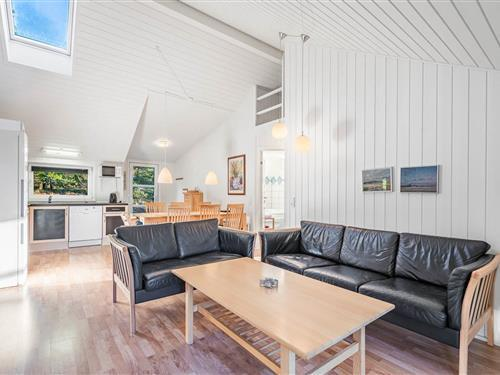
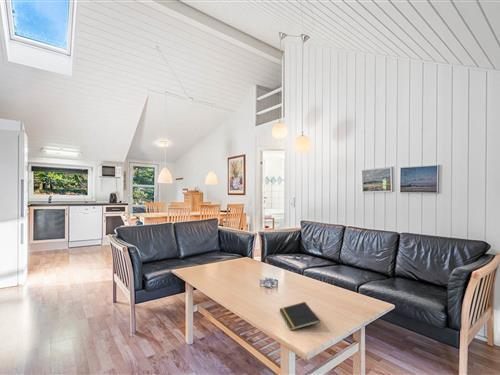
+ notepad [279,301,321,331]
